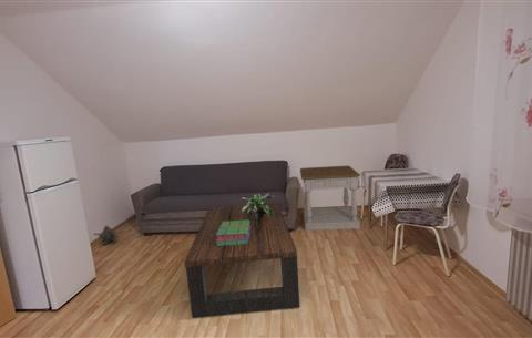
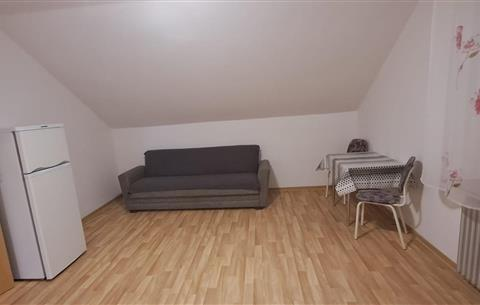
- coffee table [184,201,300,319]
- stack of books [216,221,250,246]
- side table [299,165,361,231]
- potted plant [241,193,276,219]
- plush toy [93,225,117,246]
